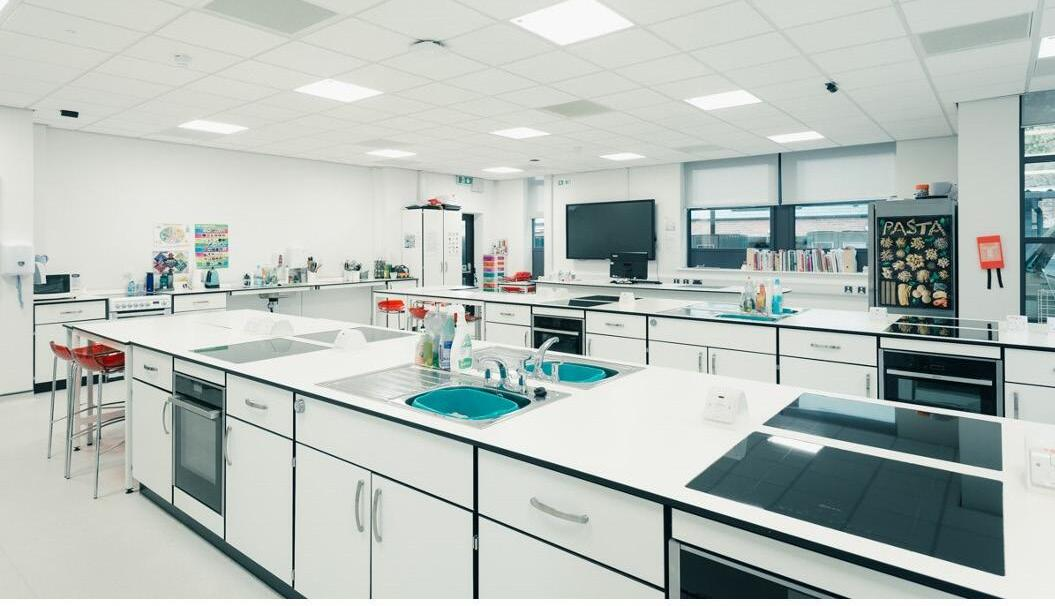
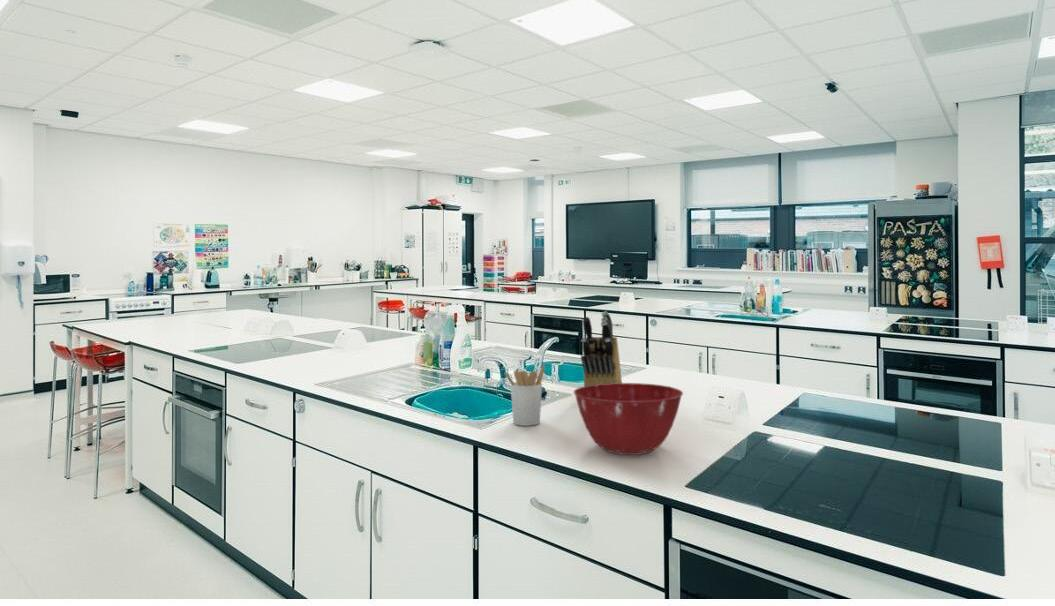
+ mixing bowl [573,382,684,456]
+ utensil holder [503,363,546,427]
+ knife block [580,311,623,387]
